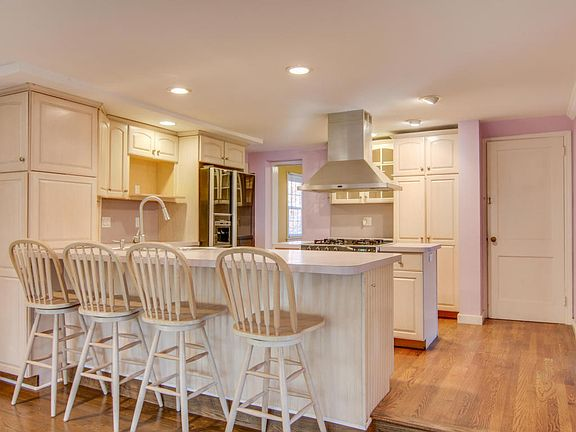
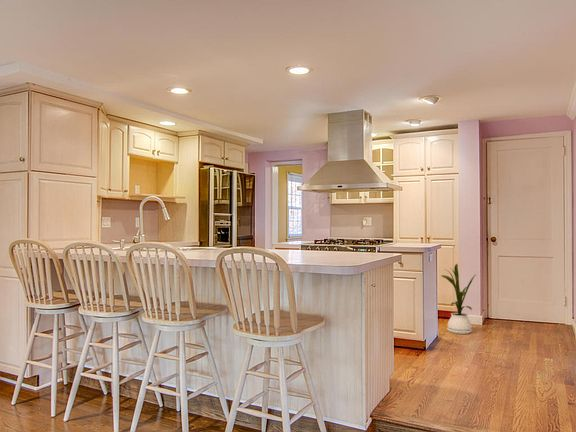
+ house plant [440,263,477,335]
